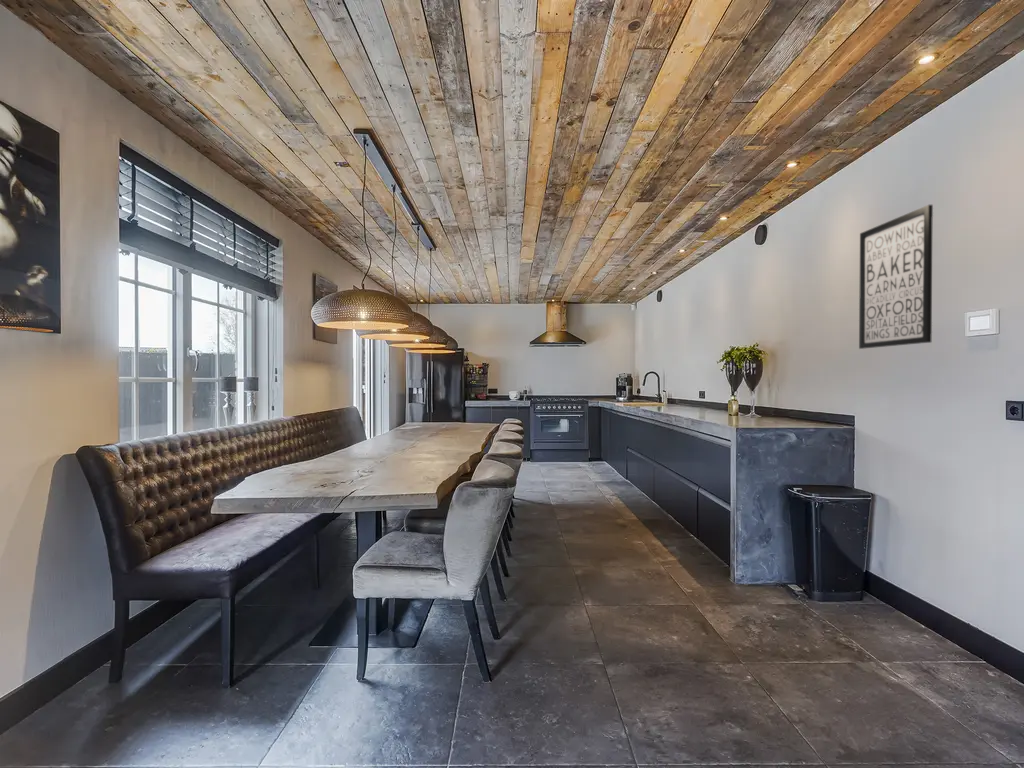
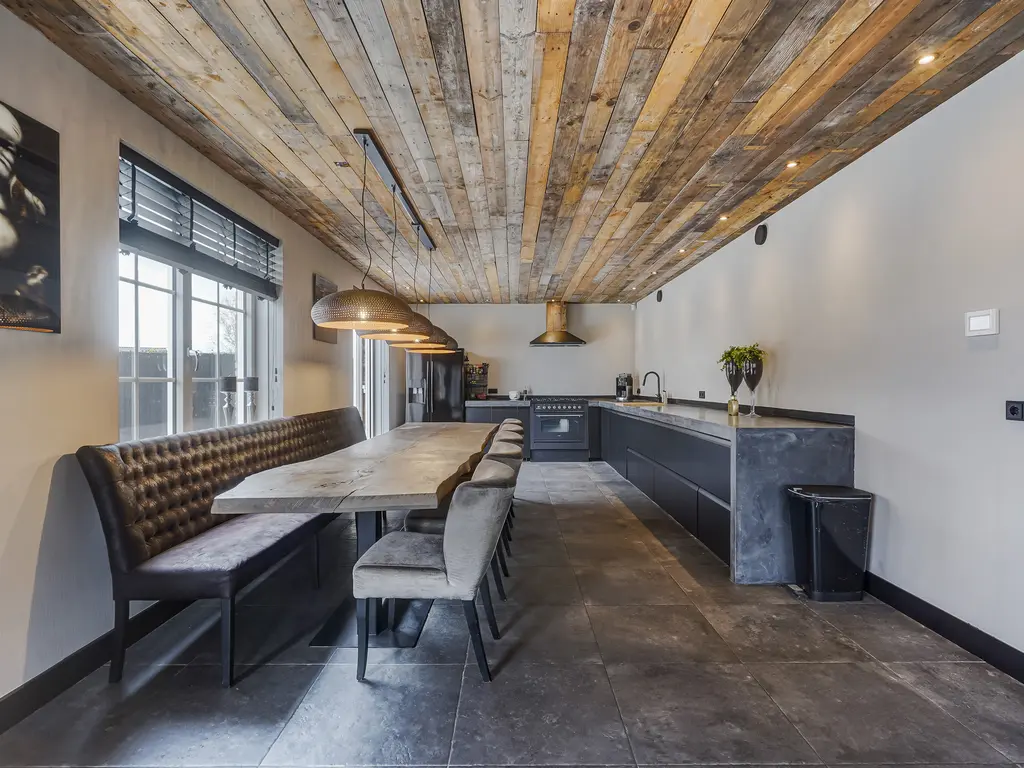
- wall art [858,204,934,350]
